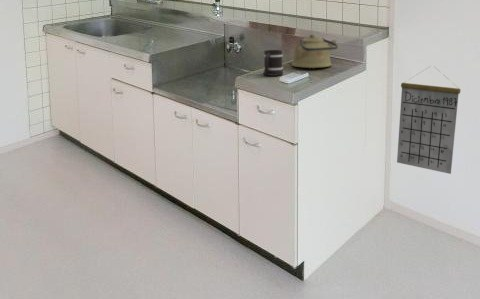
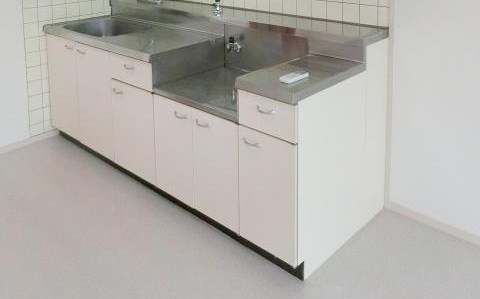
- calendar [396,66,461,175]
- mug [262,49,284,77]
- kettle [291,33,339,69]
